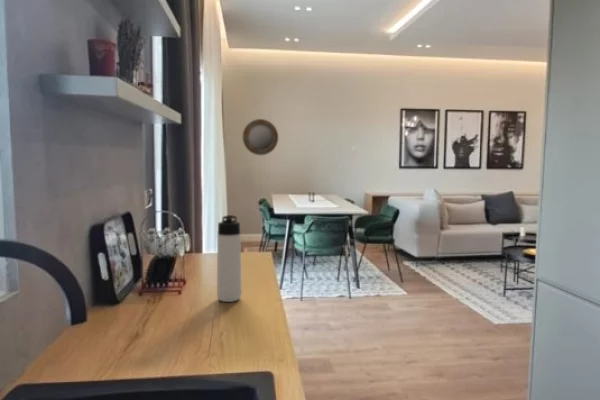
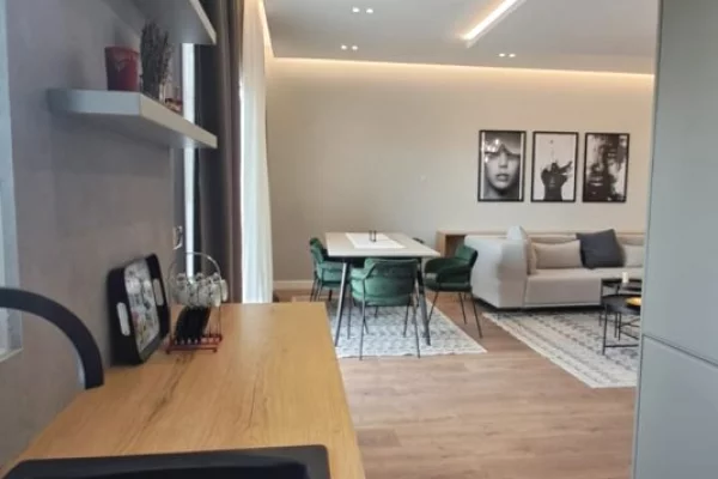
- thermos bottle [216,214,242,303]
- home mirror [242,118,279,156]
